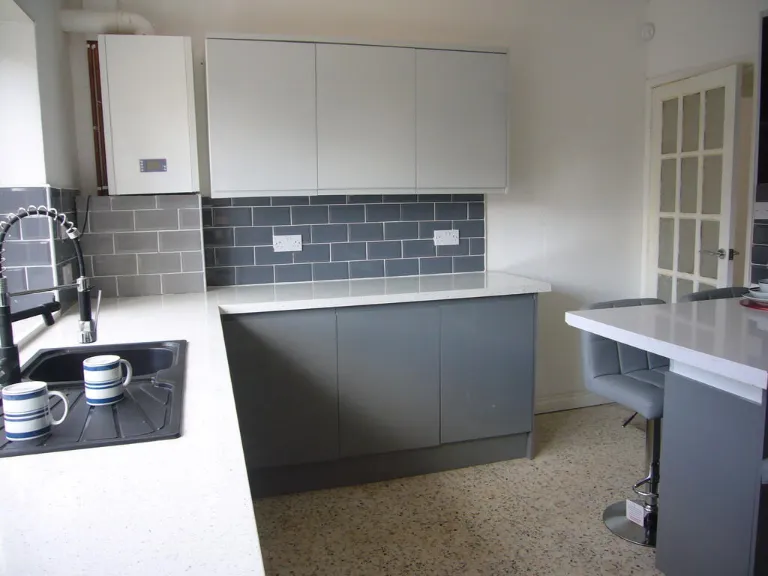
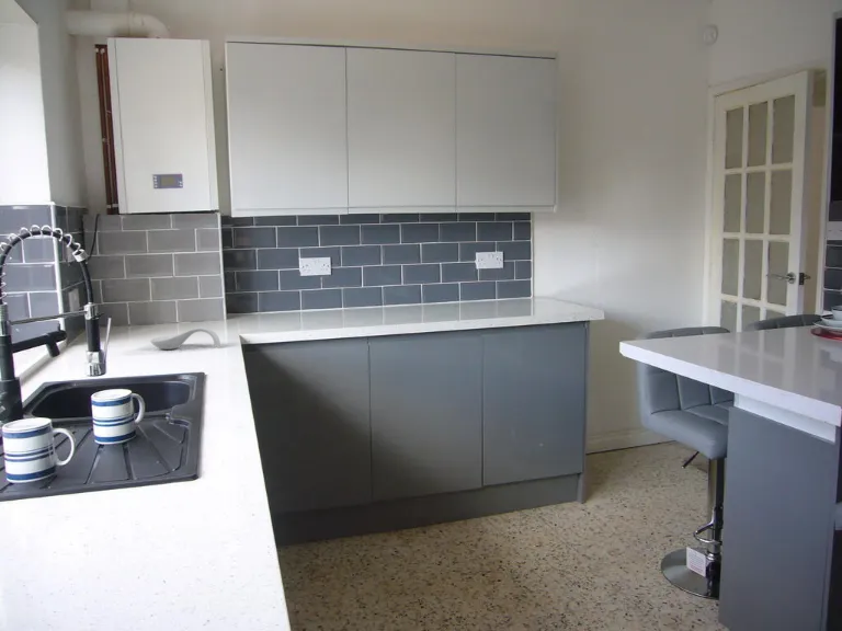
+ spoon rest [149,326,221,351]
